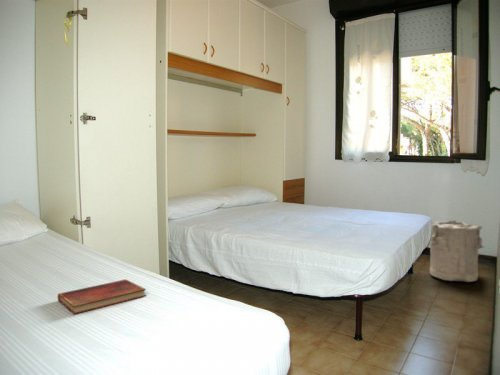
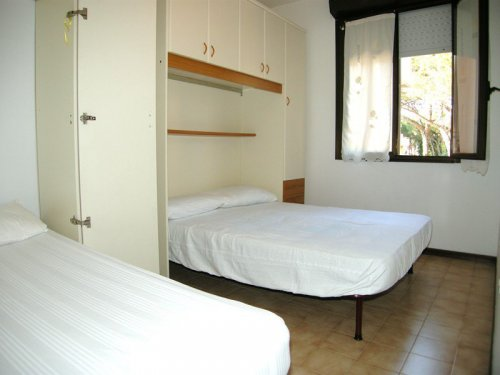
- laundry hamper [429,219,485,283]
- diary [57,278,147,315]
